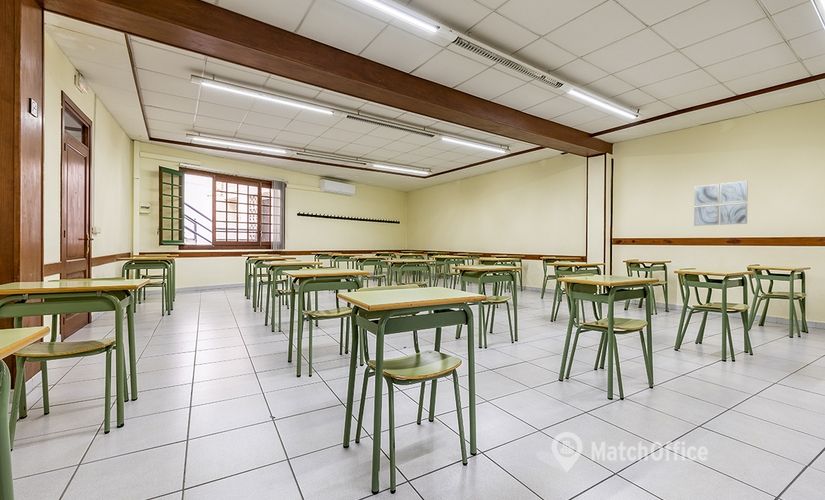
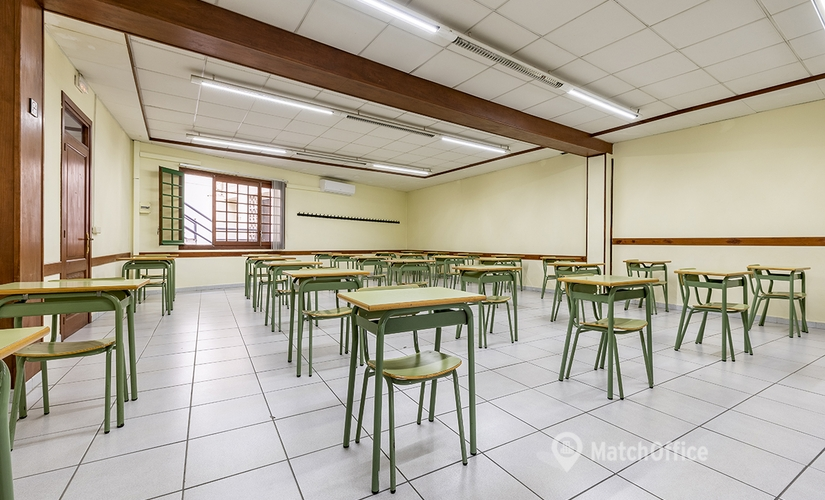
- wall art [693,180,749,227]
